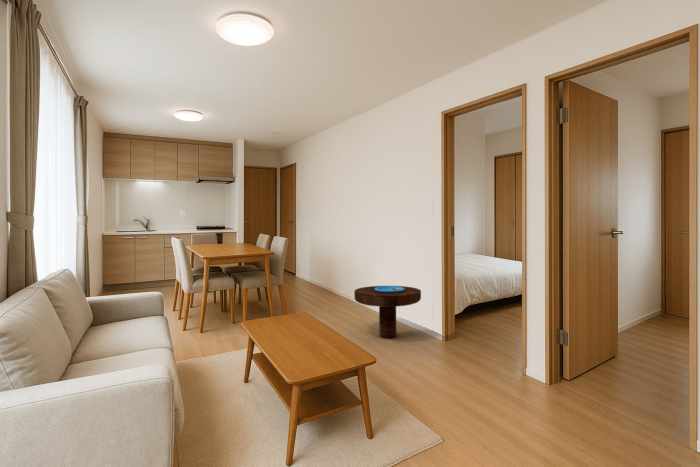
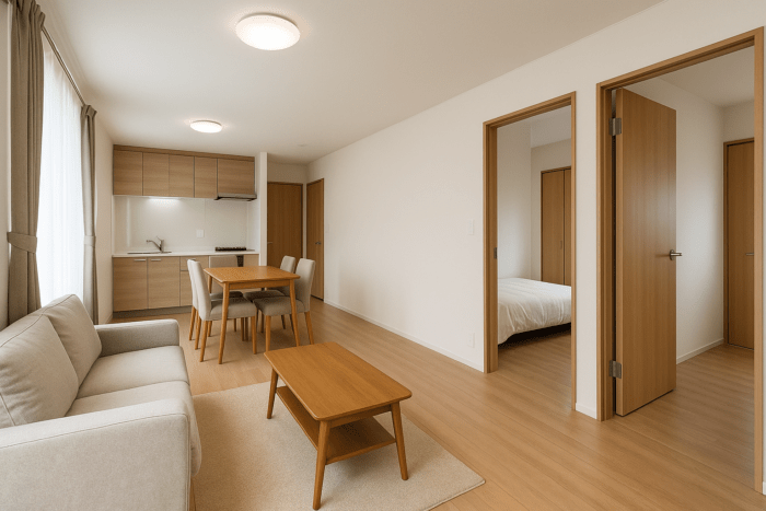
- side table [353,285,422,339]
